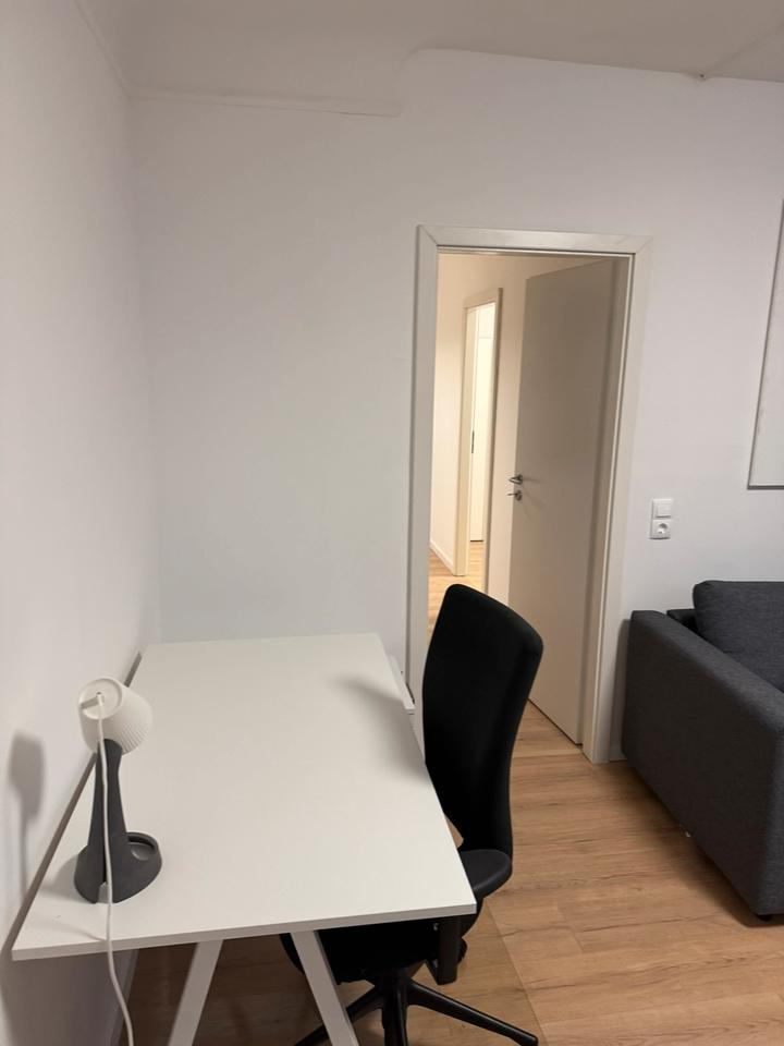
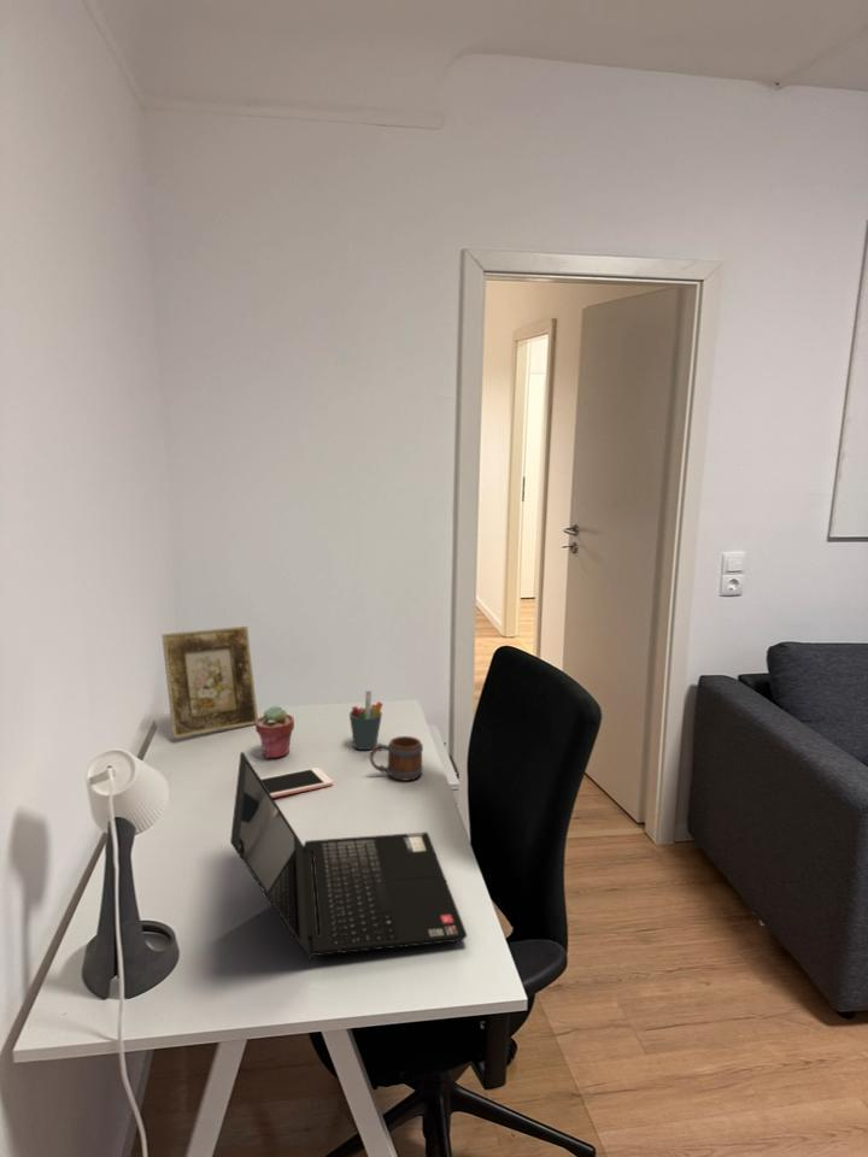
+ laptop computer [229,751,468,963]
+ pen holder [348,689,383,751]
+ mug [369,735,424,781]
+ cell phone [260,767,334,799]
+ picture frame [160,626,259,740]
+ potted succulent [254,705,295,759]
